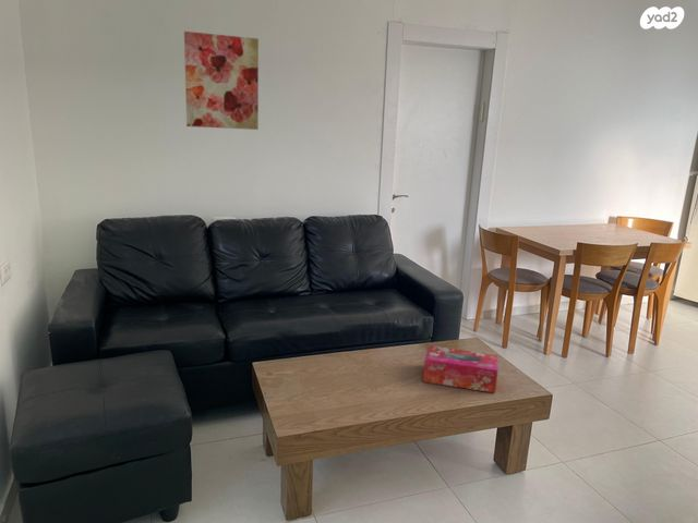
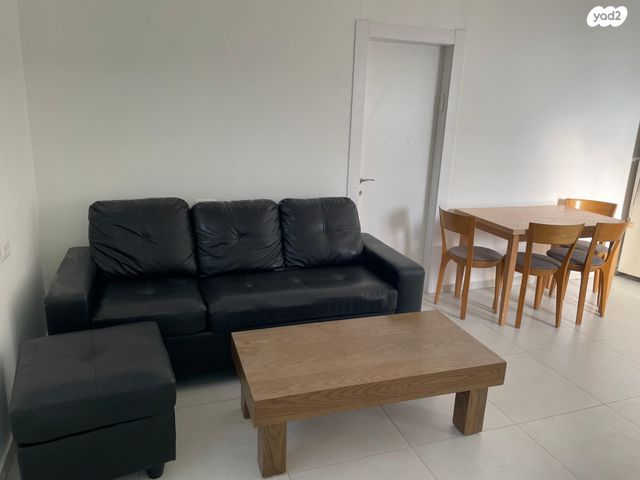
- tissue box [422,344,500,394]
- wall art [183,31,260,131]
